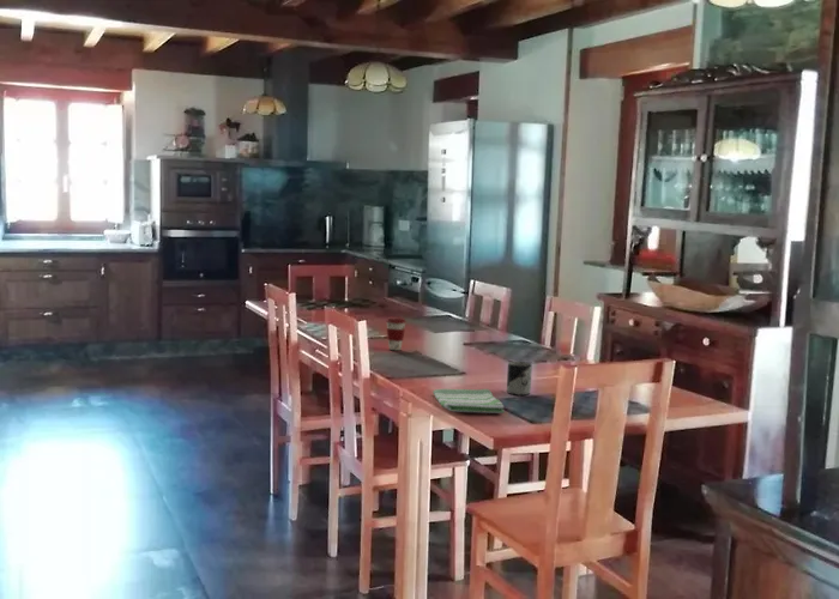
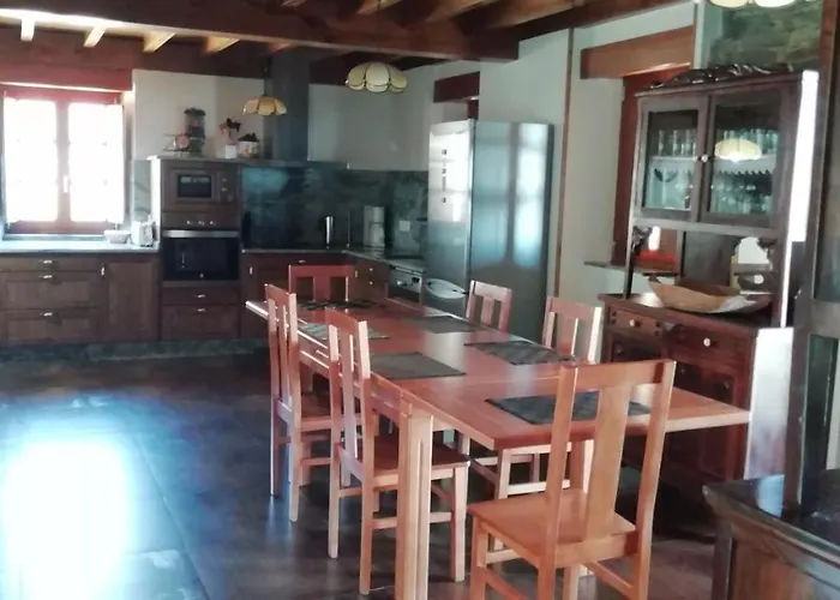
- coffee cup [385,315,408,351]
- cup [506,361,533,397]
- dish towel [431,388,506,415]
